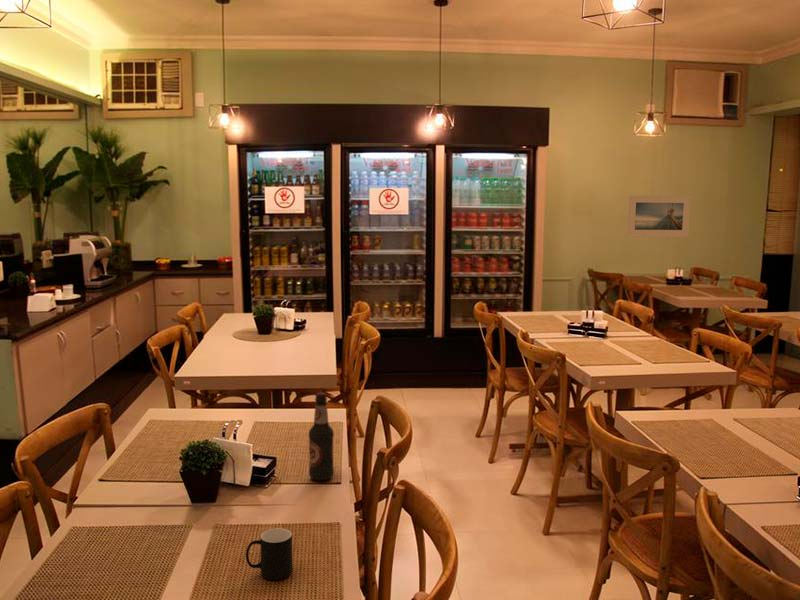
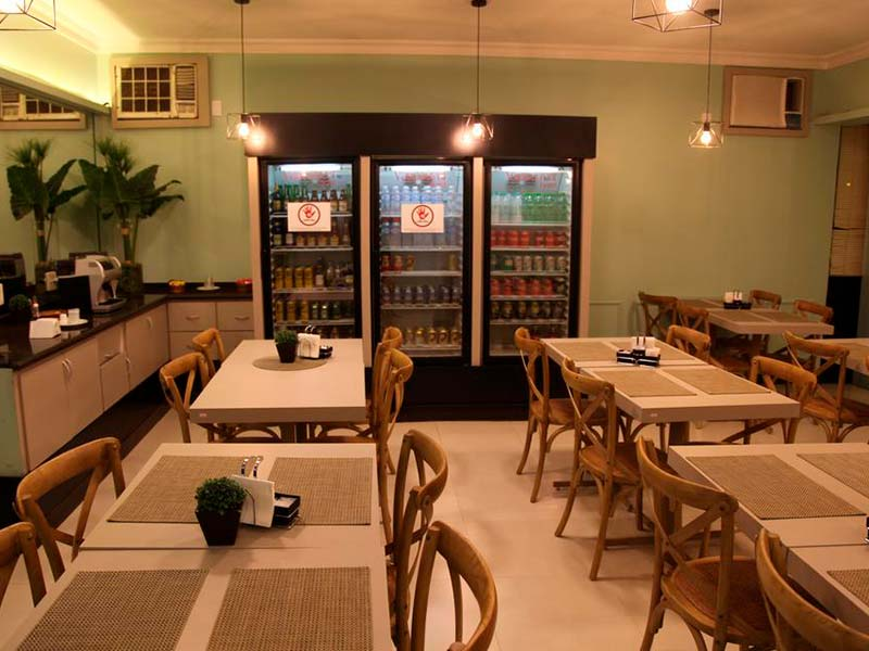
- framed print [626,194,692,238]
- cup [245,527,293,581]
- bottle [308,392,335,481]
